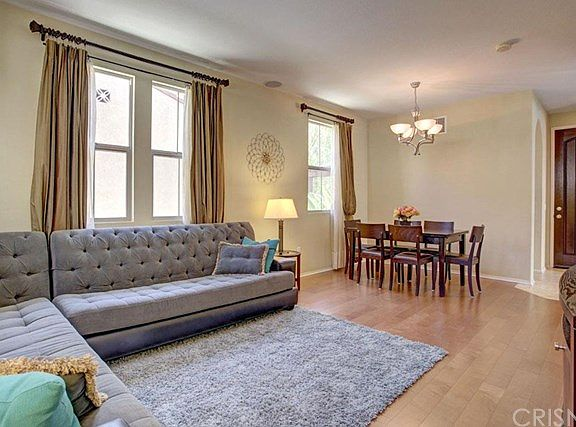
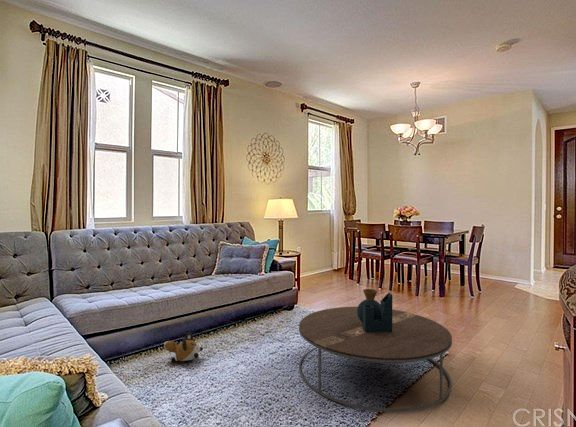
+ plush toy [163,332,204,363]
+ coffee table [298,288,453,413]
